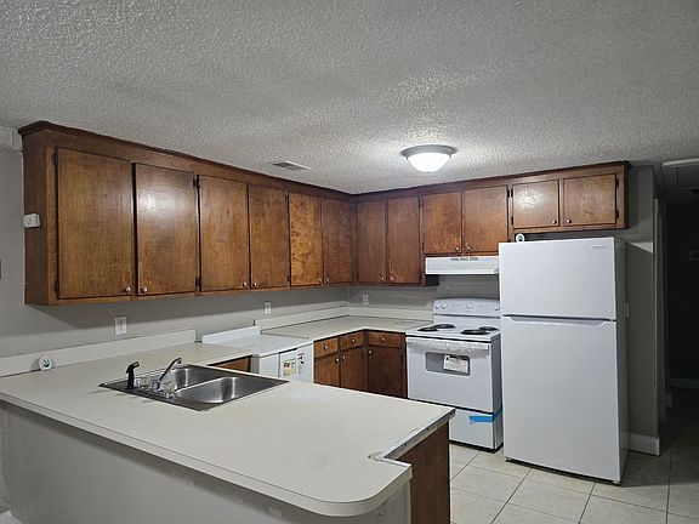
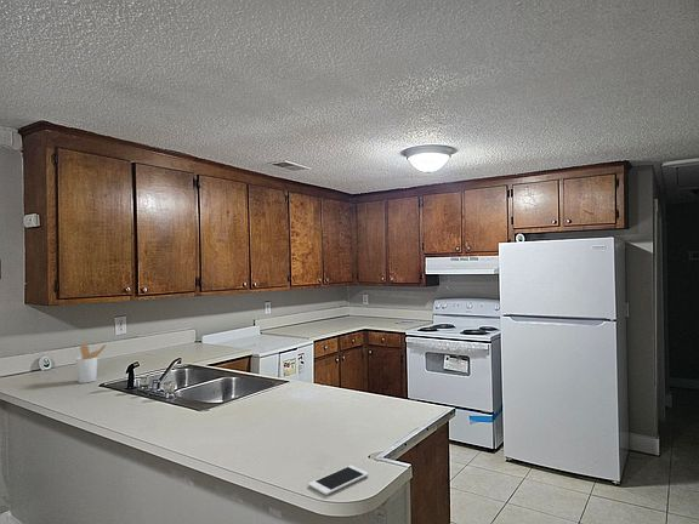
+ utensil holder [75,343,107,385]
+ cell phone [307,465,369,496]
